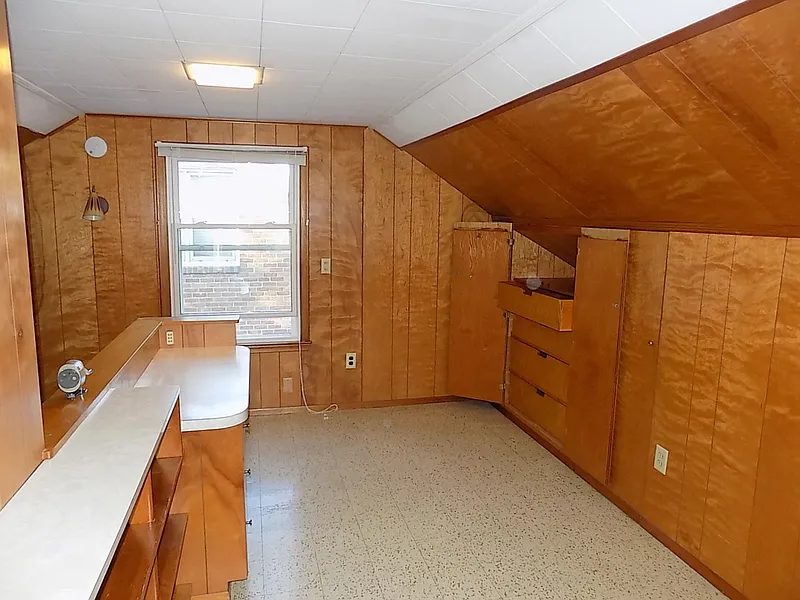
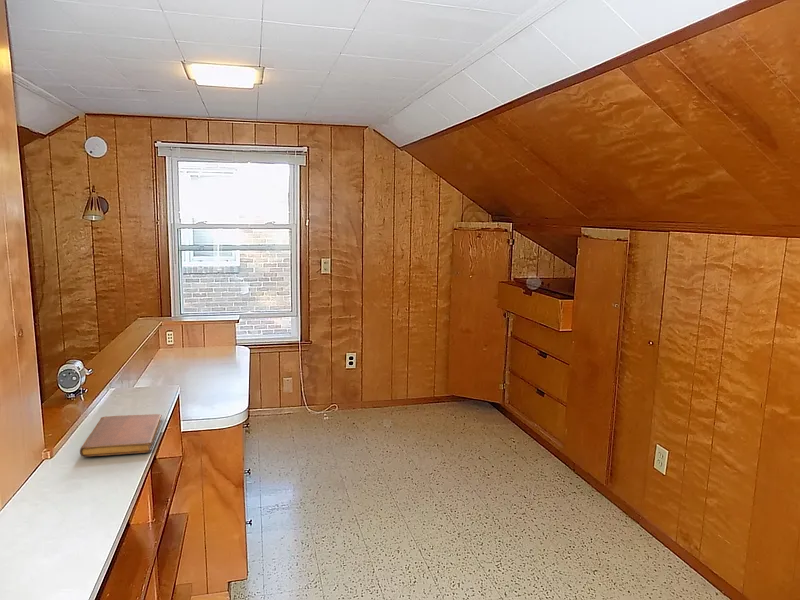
+ notebook [79,413,163,458]
